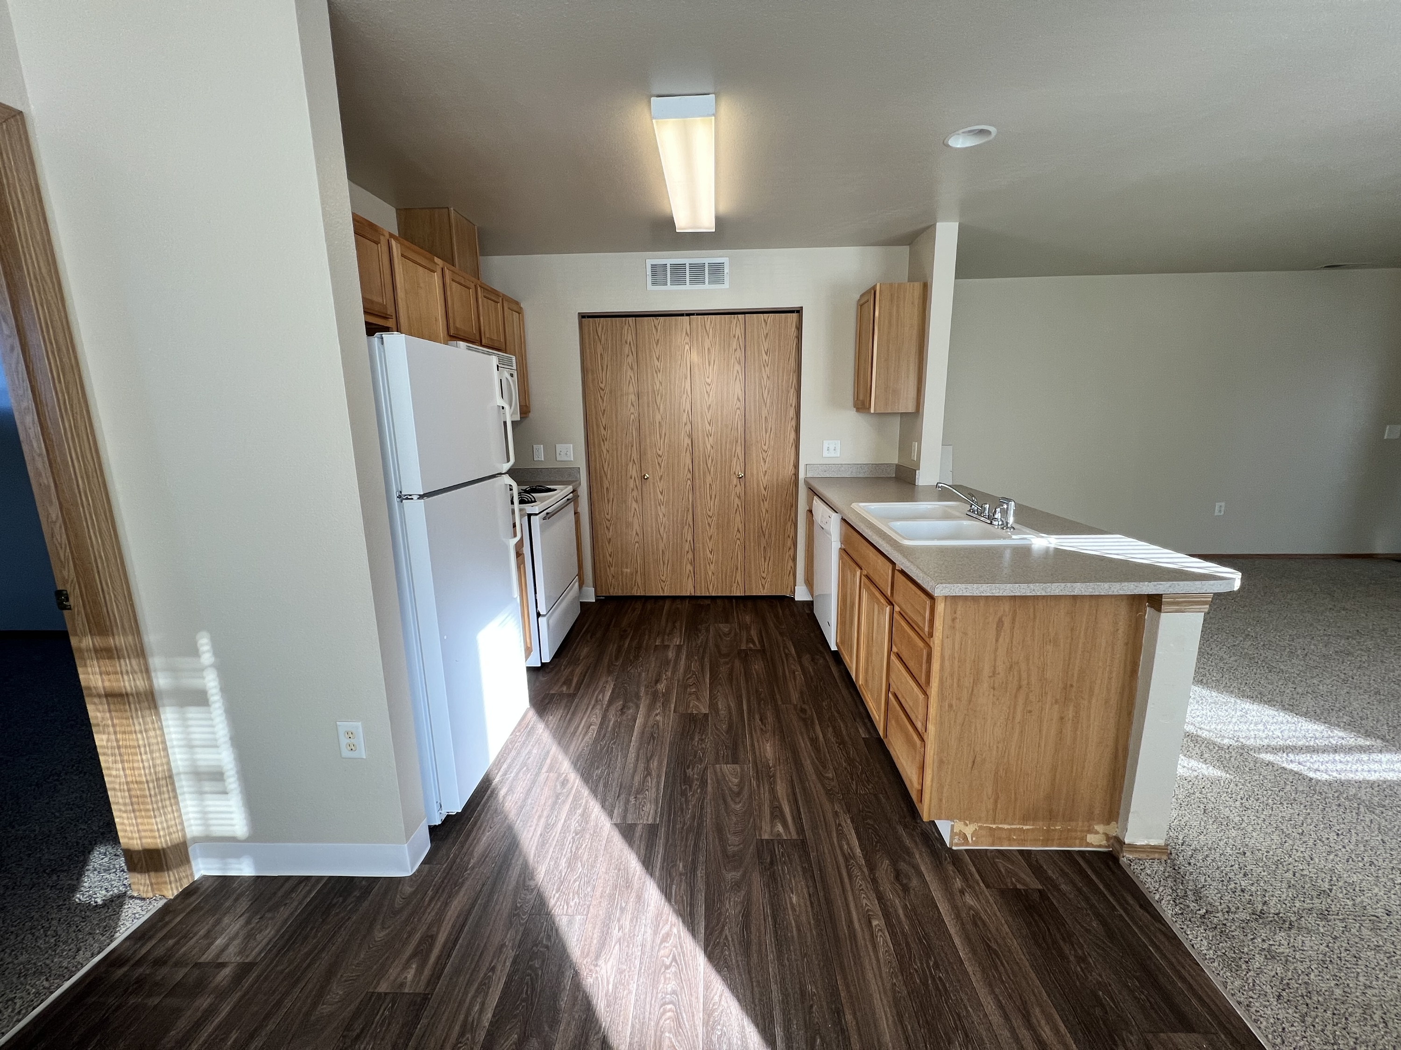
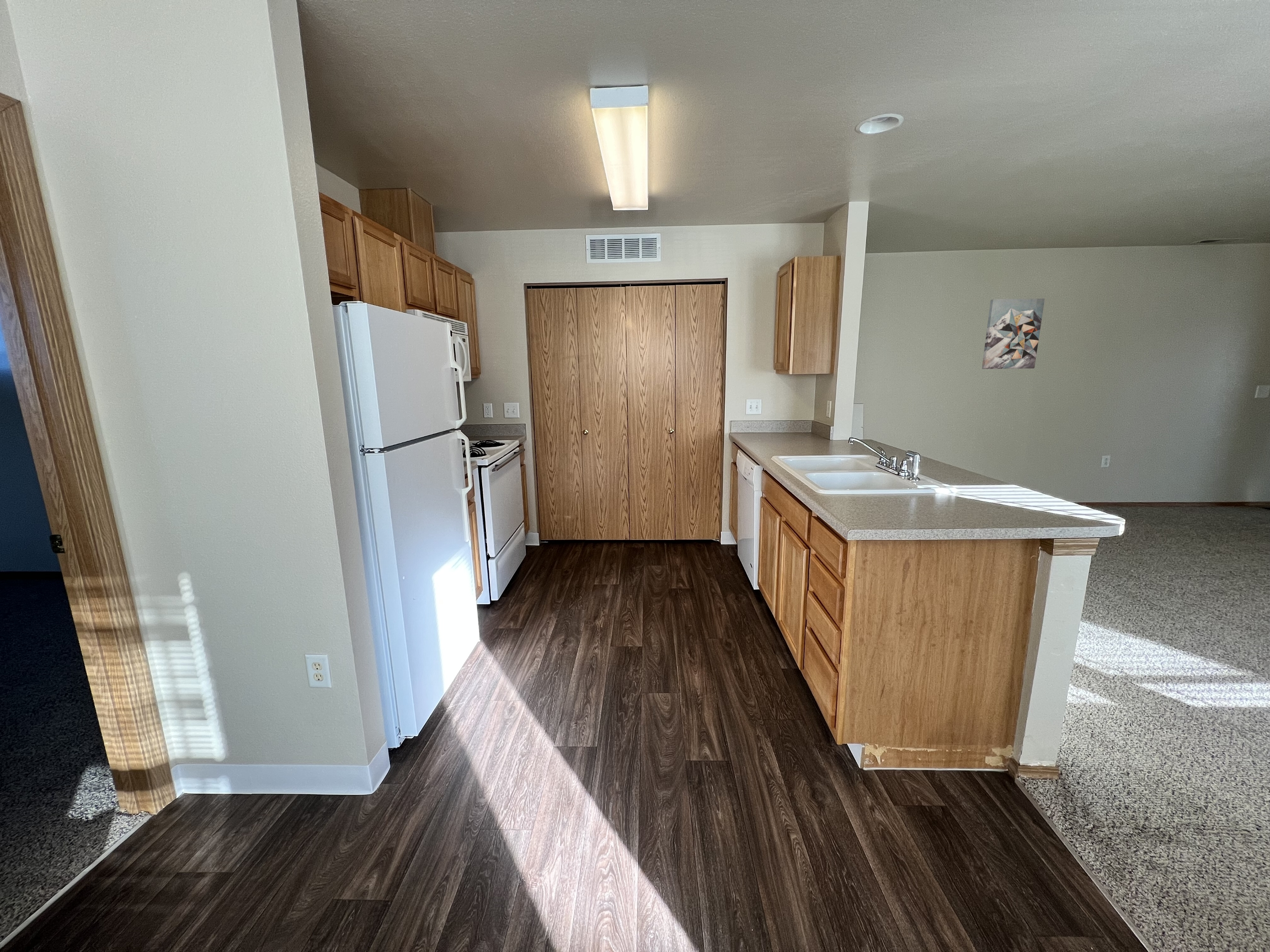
+ wall art [982,298,1045,369]
